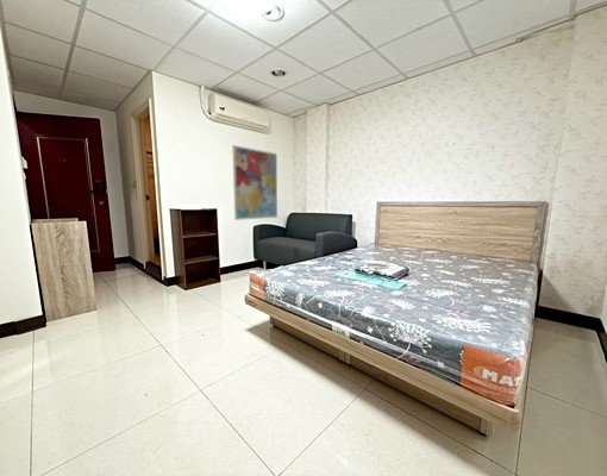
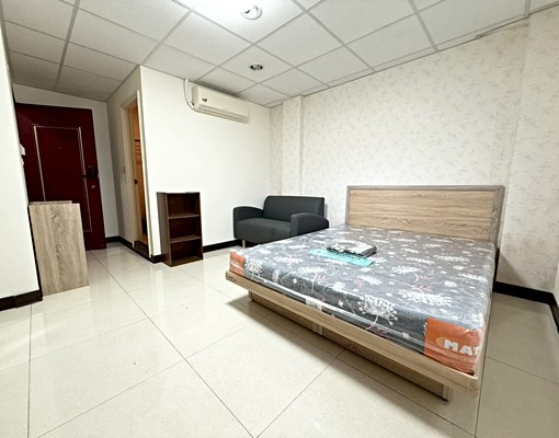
- wall art [231,144,279,221]
